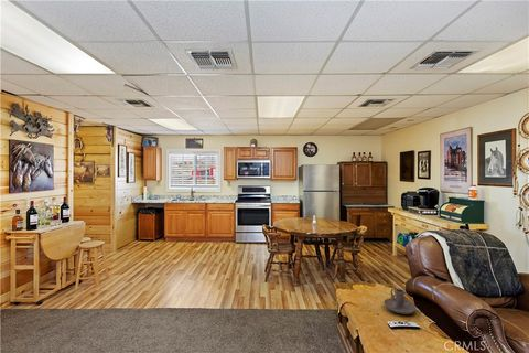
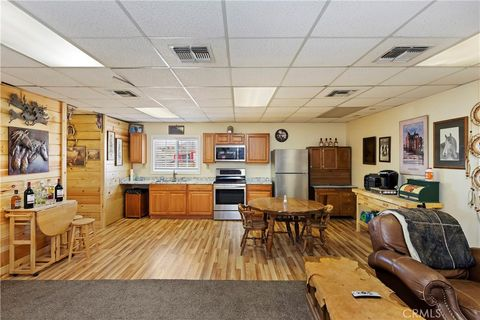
- candle holder [382,288,418,315]
